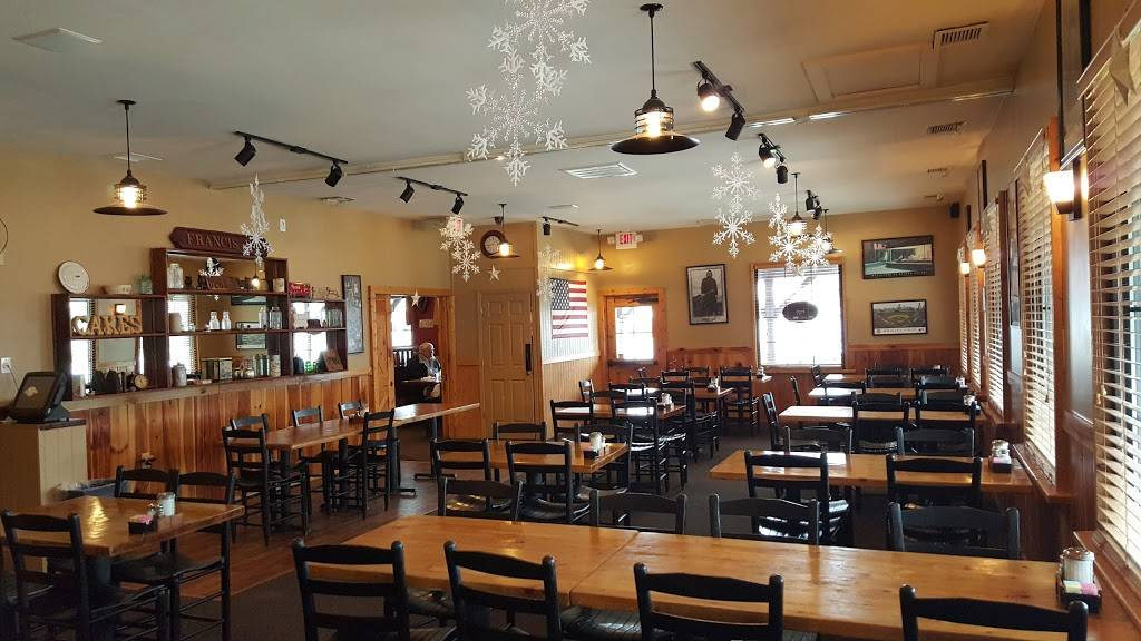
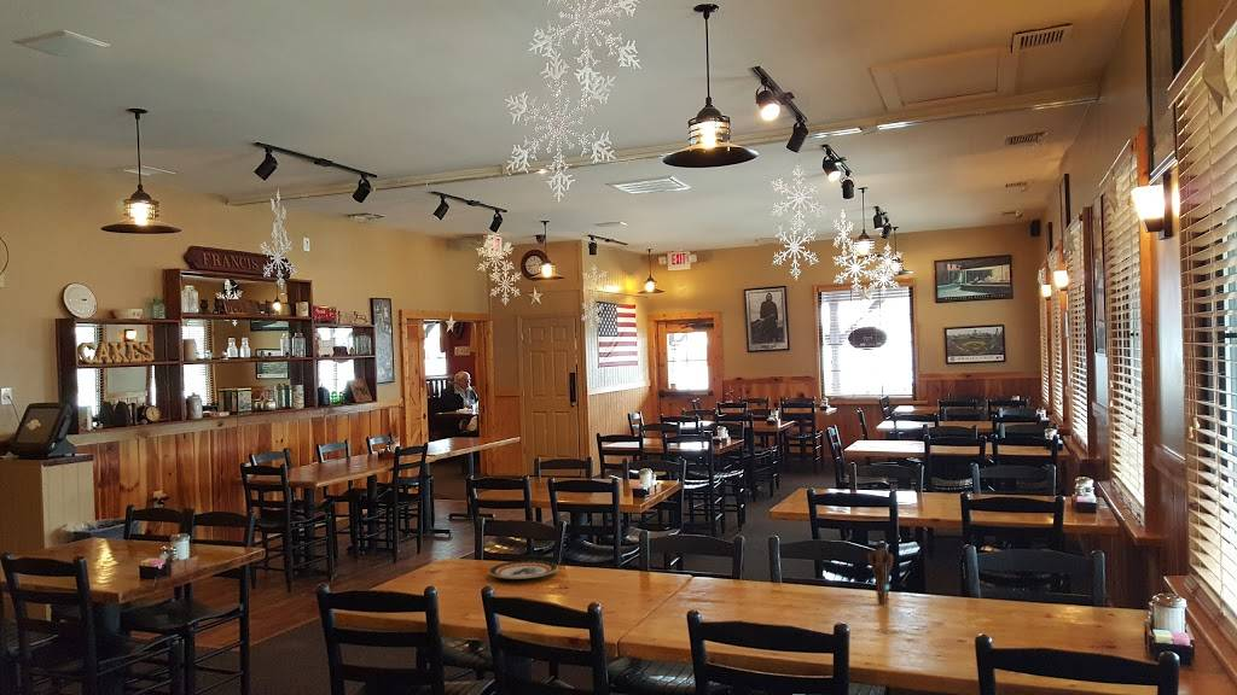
+ utensil holder [866,548,894,606]
+ plate [488,559,559,580]
